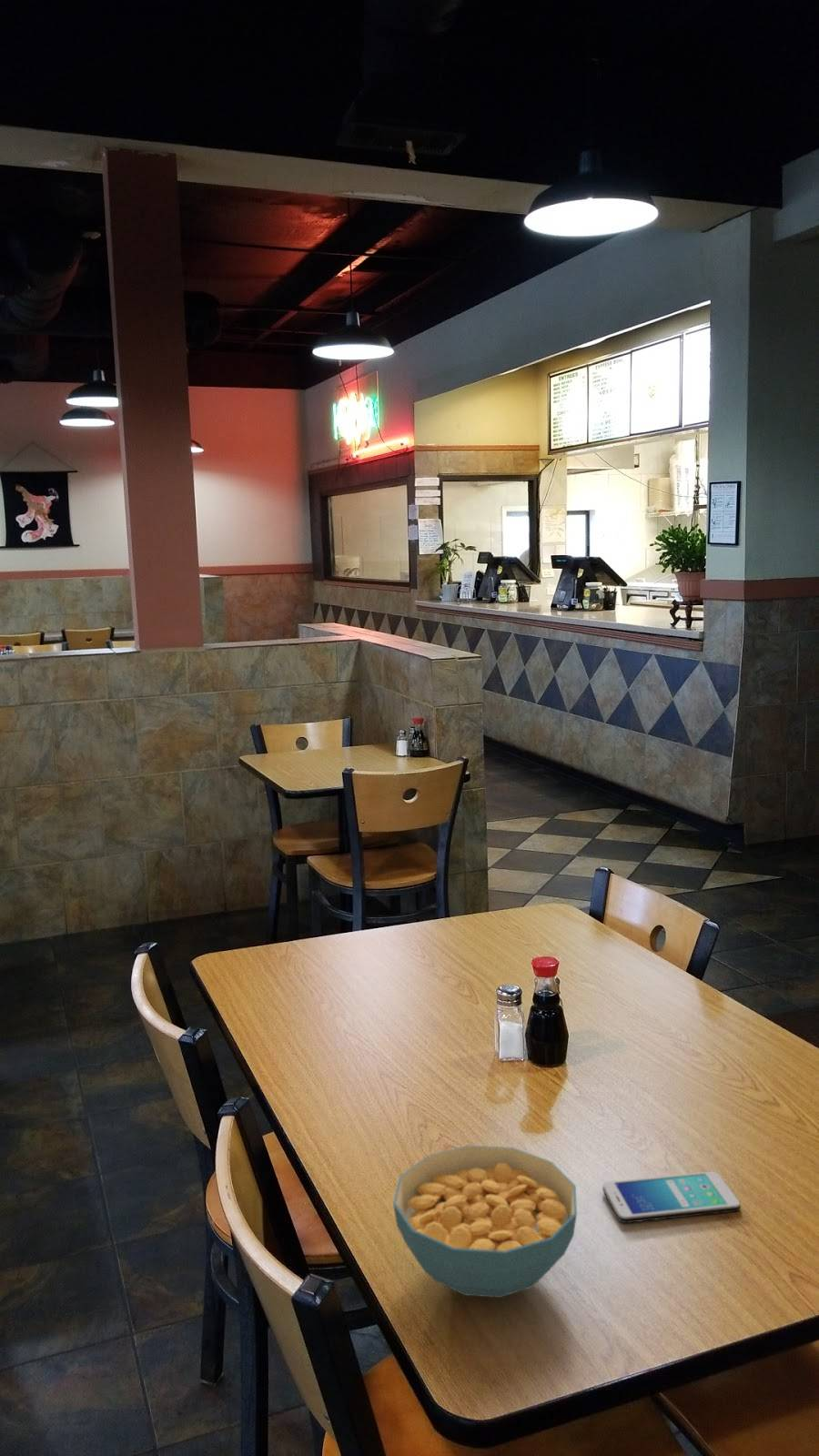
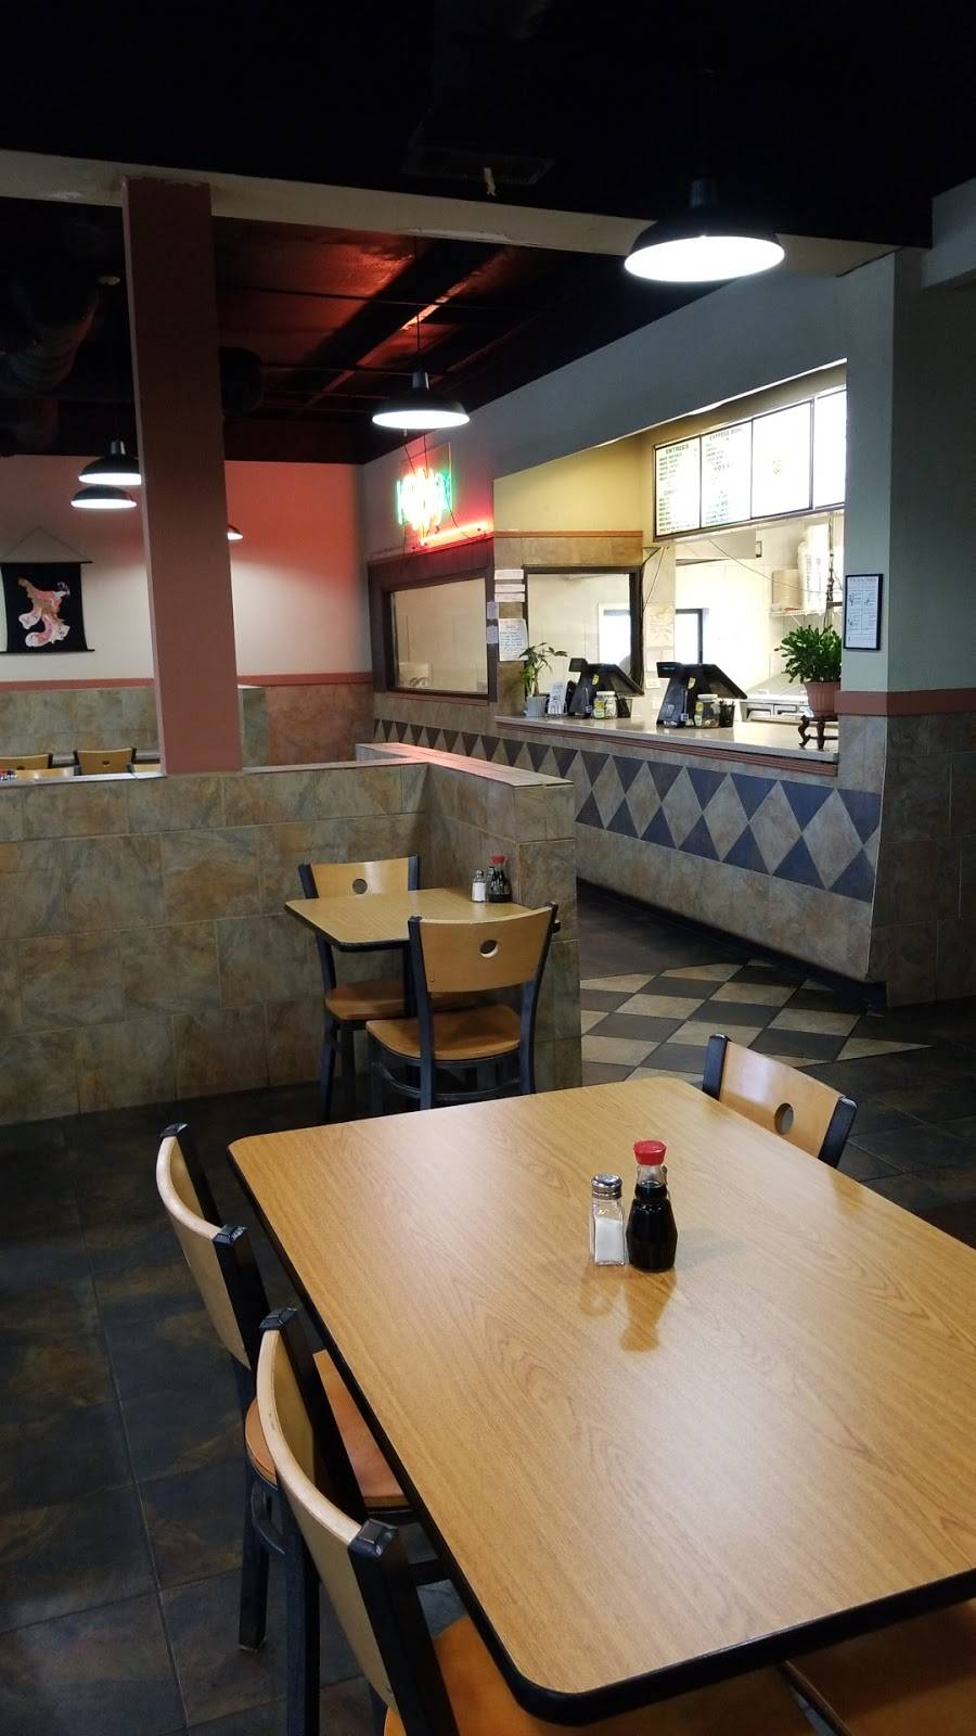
- cereal bowl [392,1144,578,1299]
- smartphone [602,1170,742,1224]
